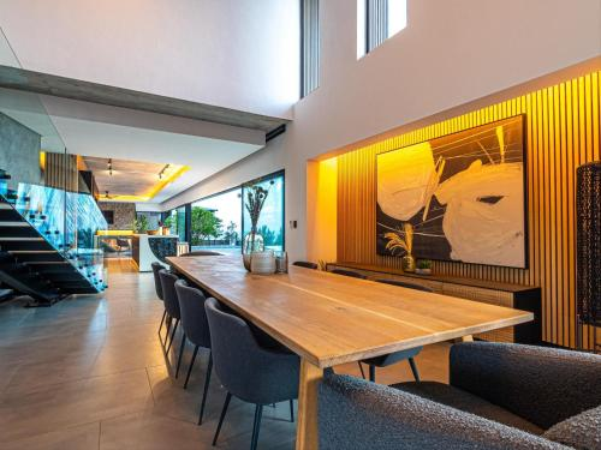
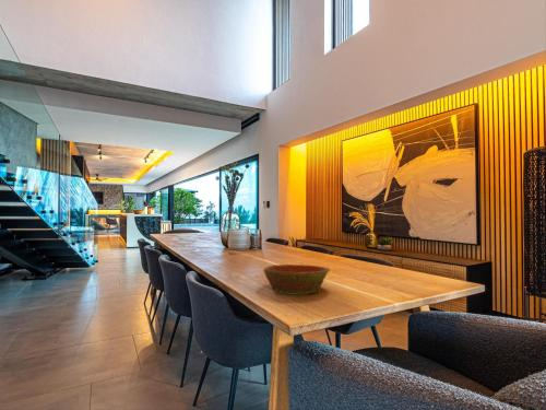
+ bowl [262,263,331,295]
